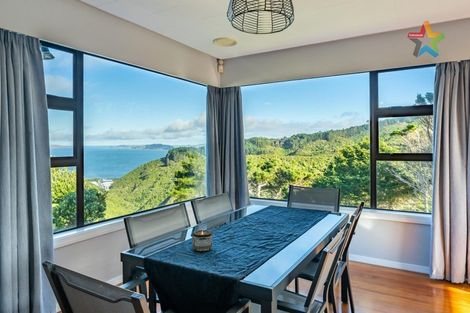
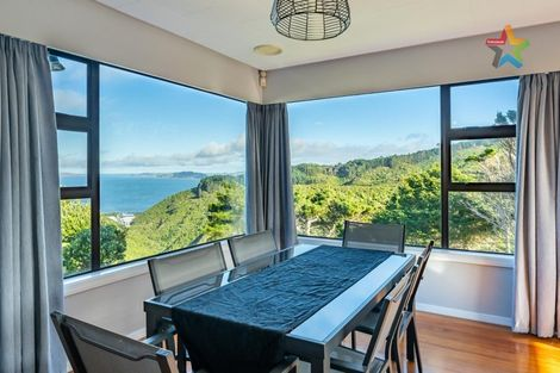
- candle holder [191,229,214,252]
